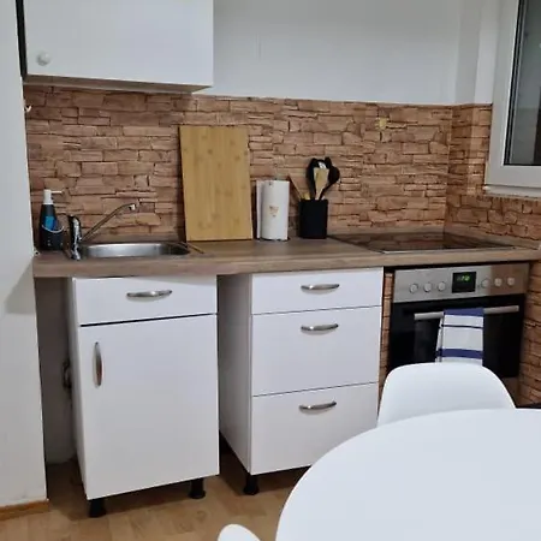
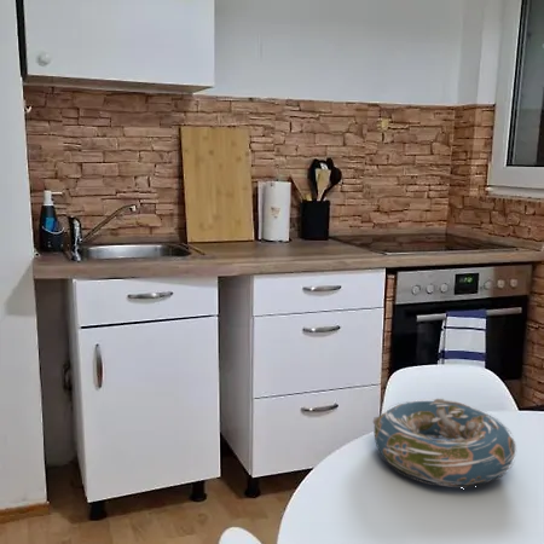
+ decorative bowl [371,398,517,488]
